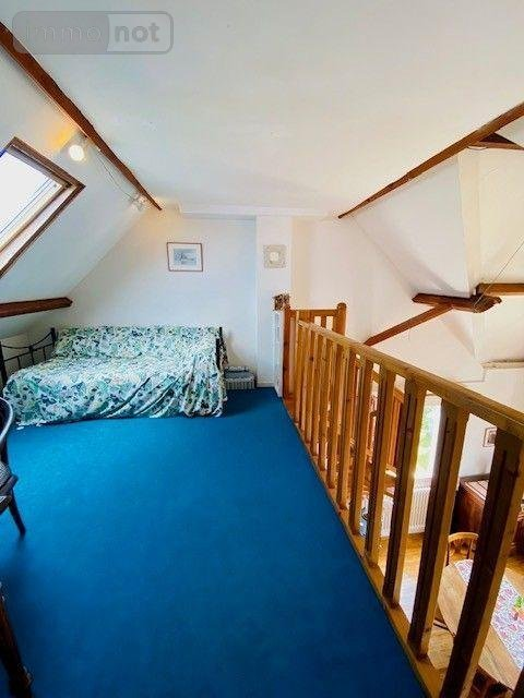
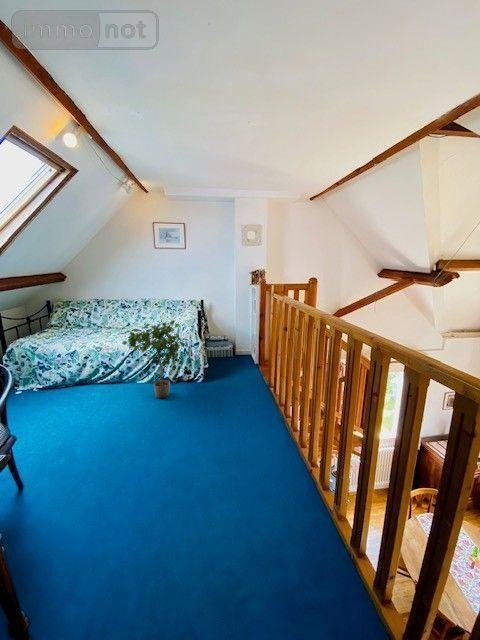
+ potted plant [121,319,189,400]
